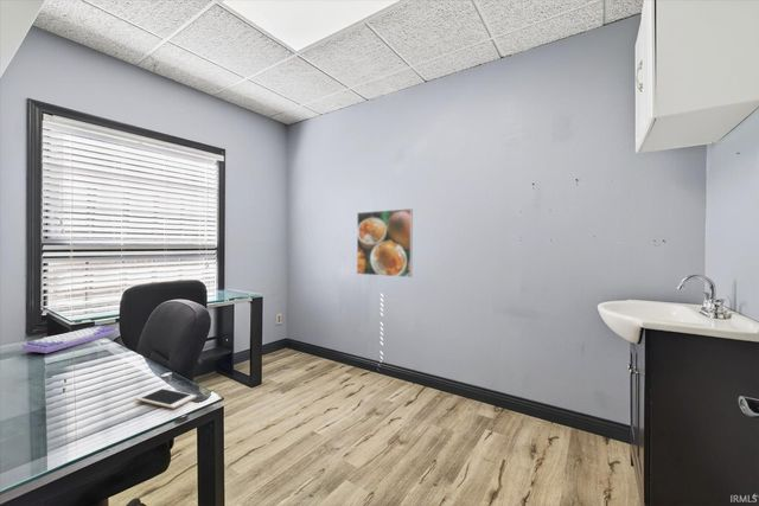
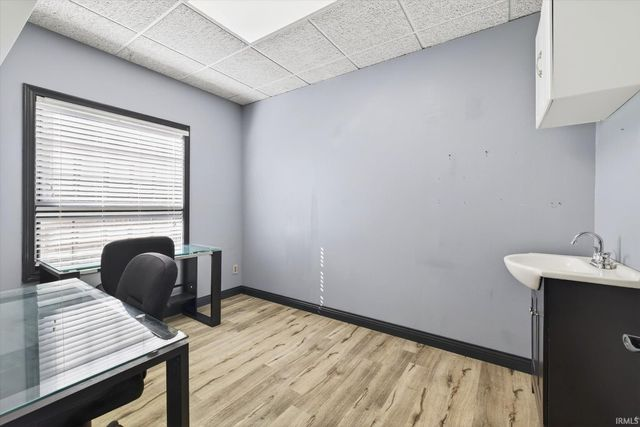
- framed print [356,207,414,278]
- cell phone [135,386,198,410]
- keyboard [21,325,120,354]
